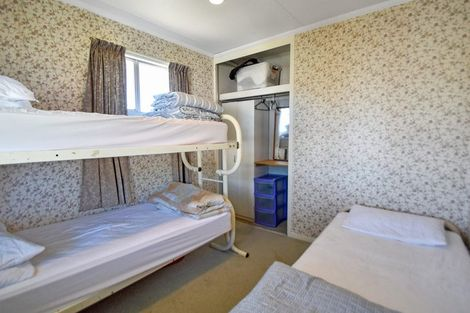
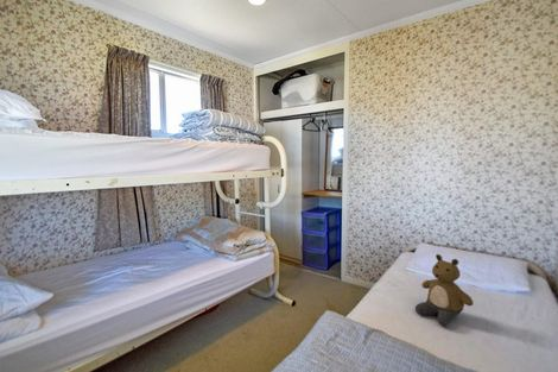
+ bear [414,253,475,327]
